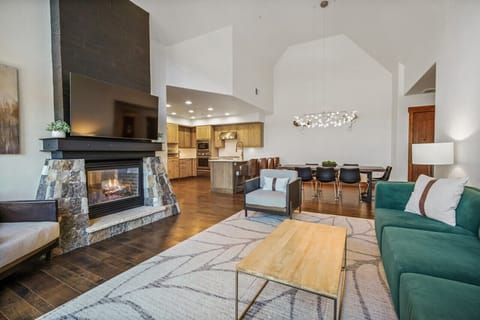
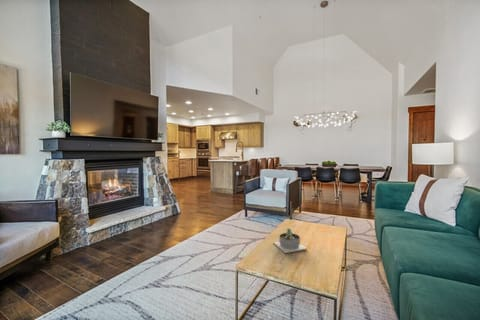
+ succulent planter [272,228,308,254]
